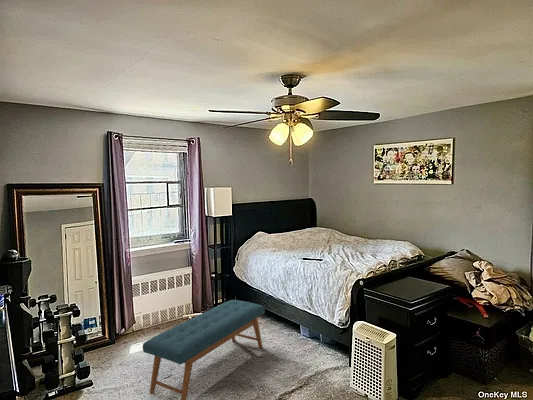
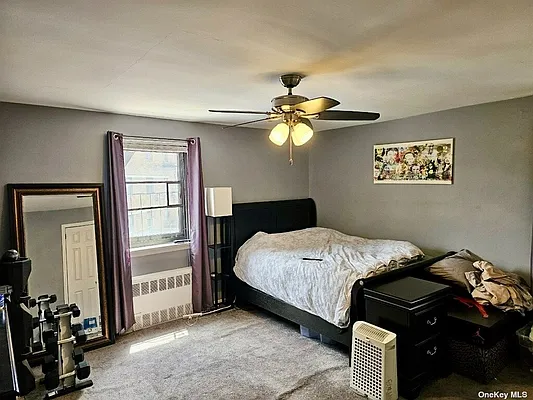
- bench [142,299,266,400]
